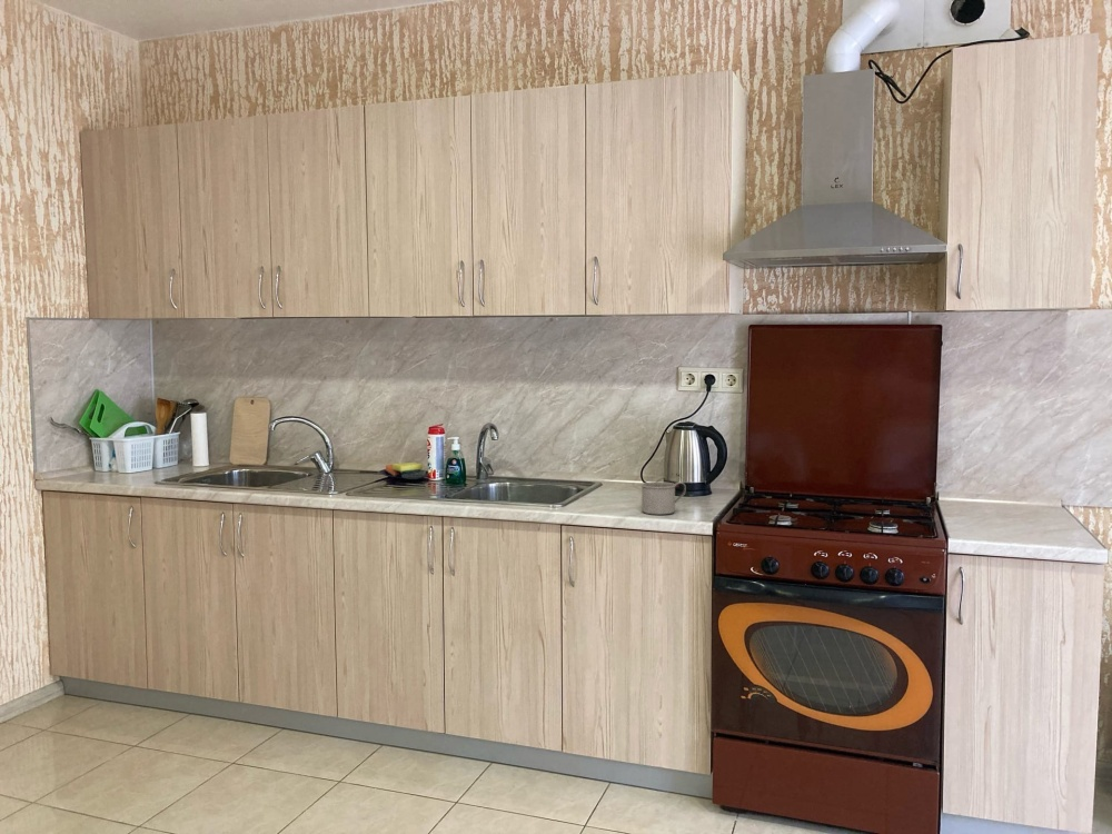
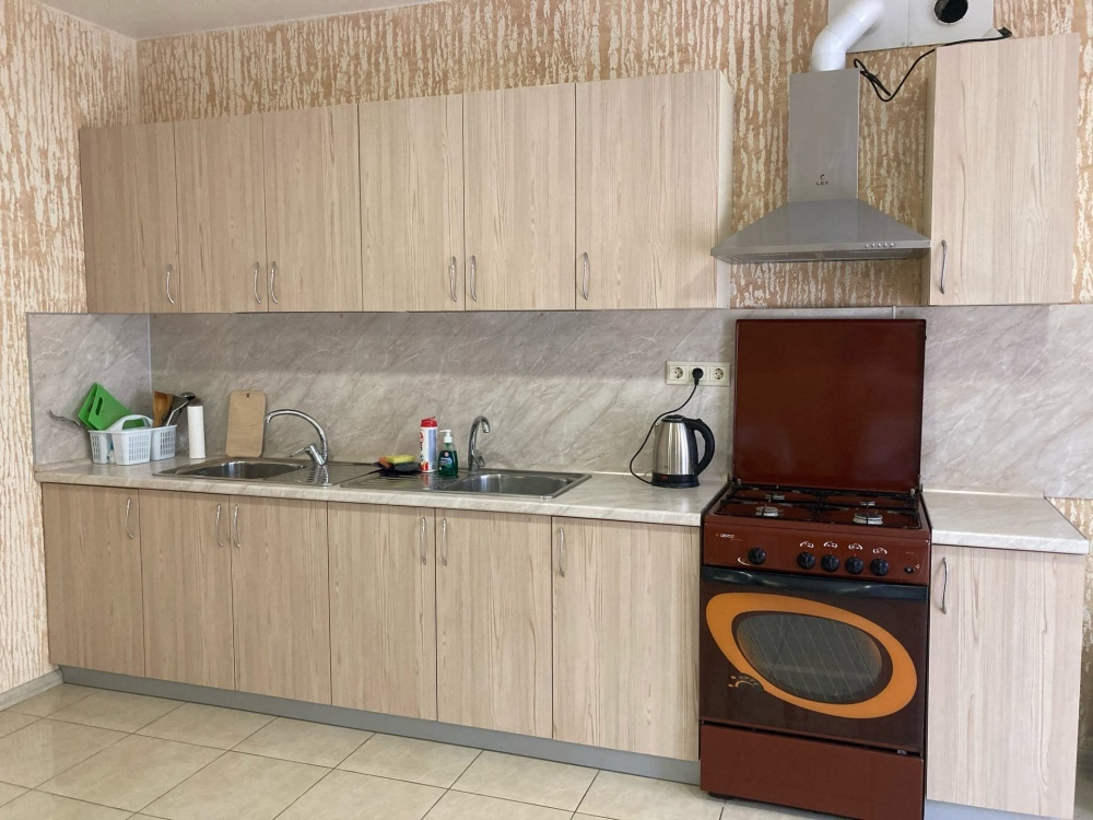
- mug [641,480,687,516]
